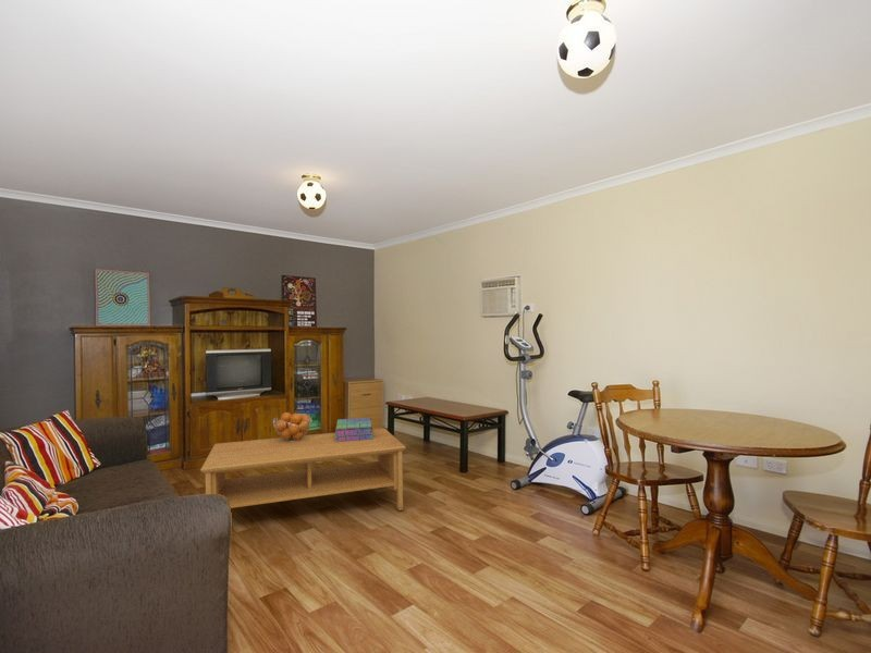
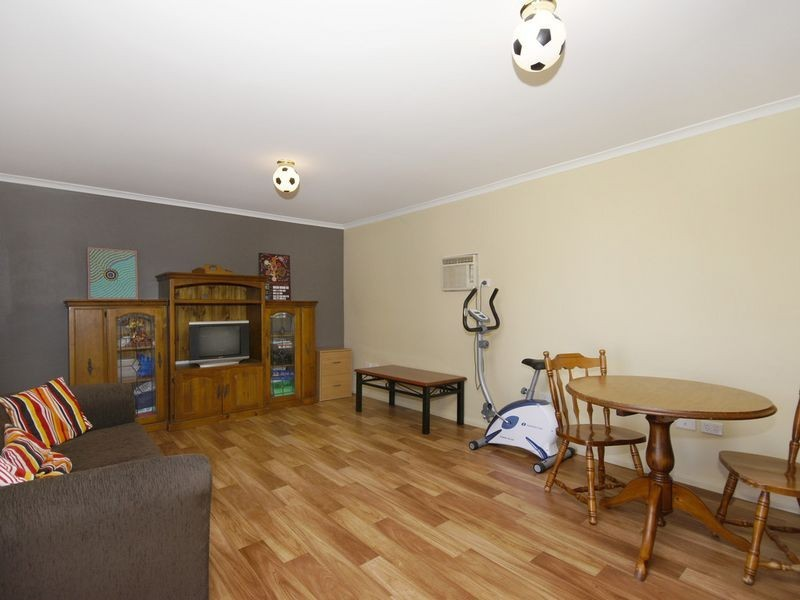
- stack of books [334,417,373,442]
- coffee table [199,427,407,512]
- fruit basket [272,411,312,442]
